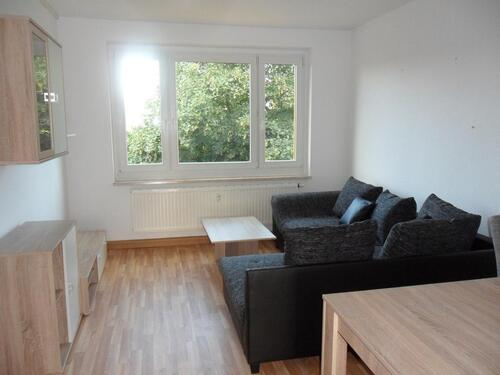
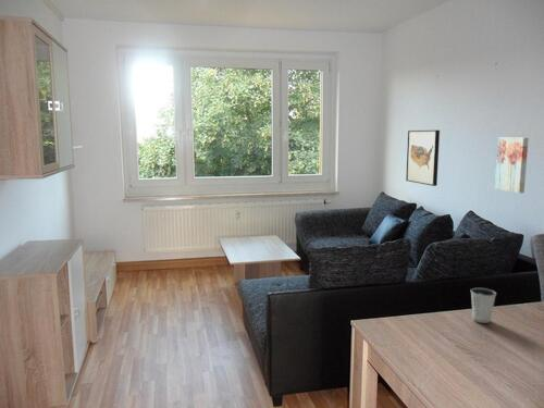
+ wall art [494,137,530,194]
+ wall art [405,129,441,187]
+ dixie cup [470,287,497,324]
